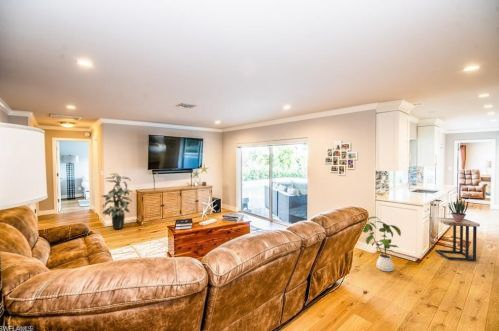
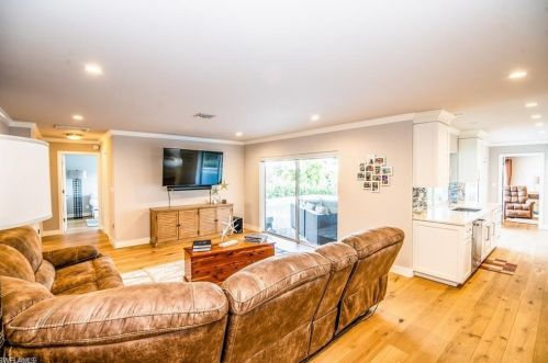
- indoor plant [101,172,133,230]
- house plant [362,216,402,272]
- potted plant [447,197,469,222]
- side table [434,217,481,262]
